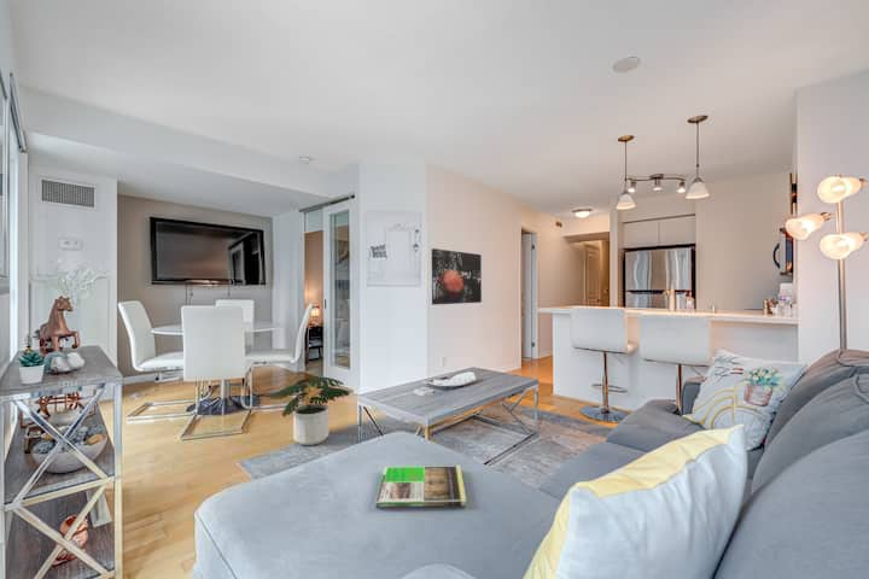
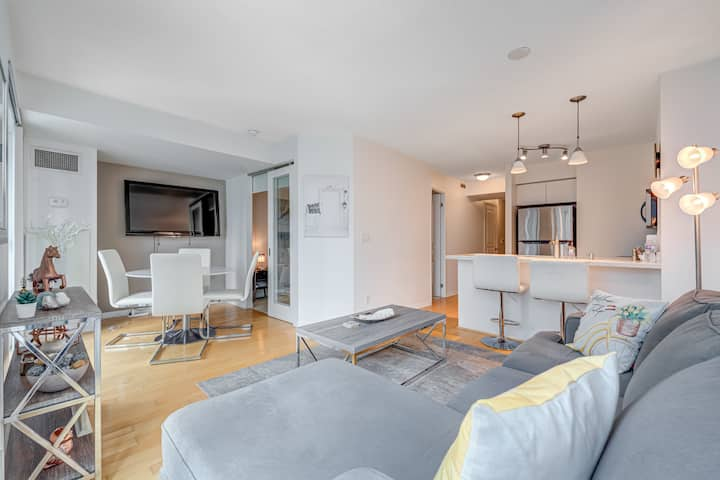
- magazine [374,464,467,508]
- wall art [431,247,483,306]
- potted plant [266,376,352,446]
